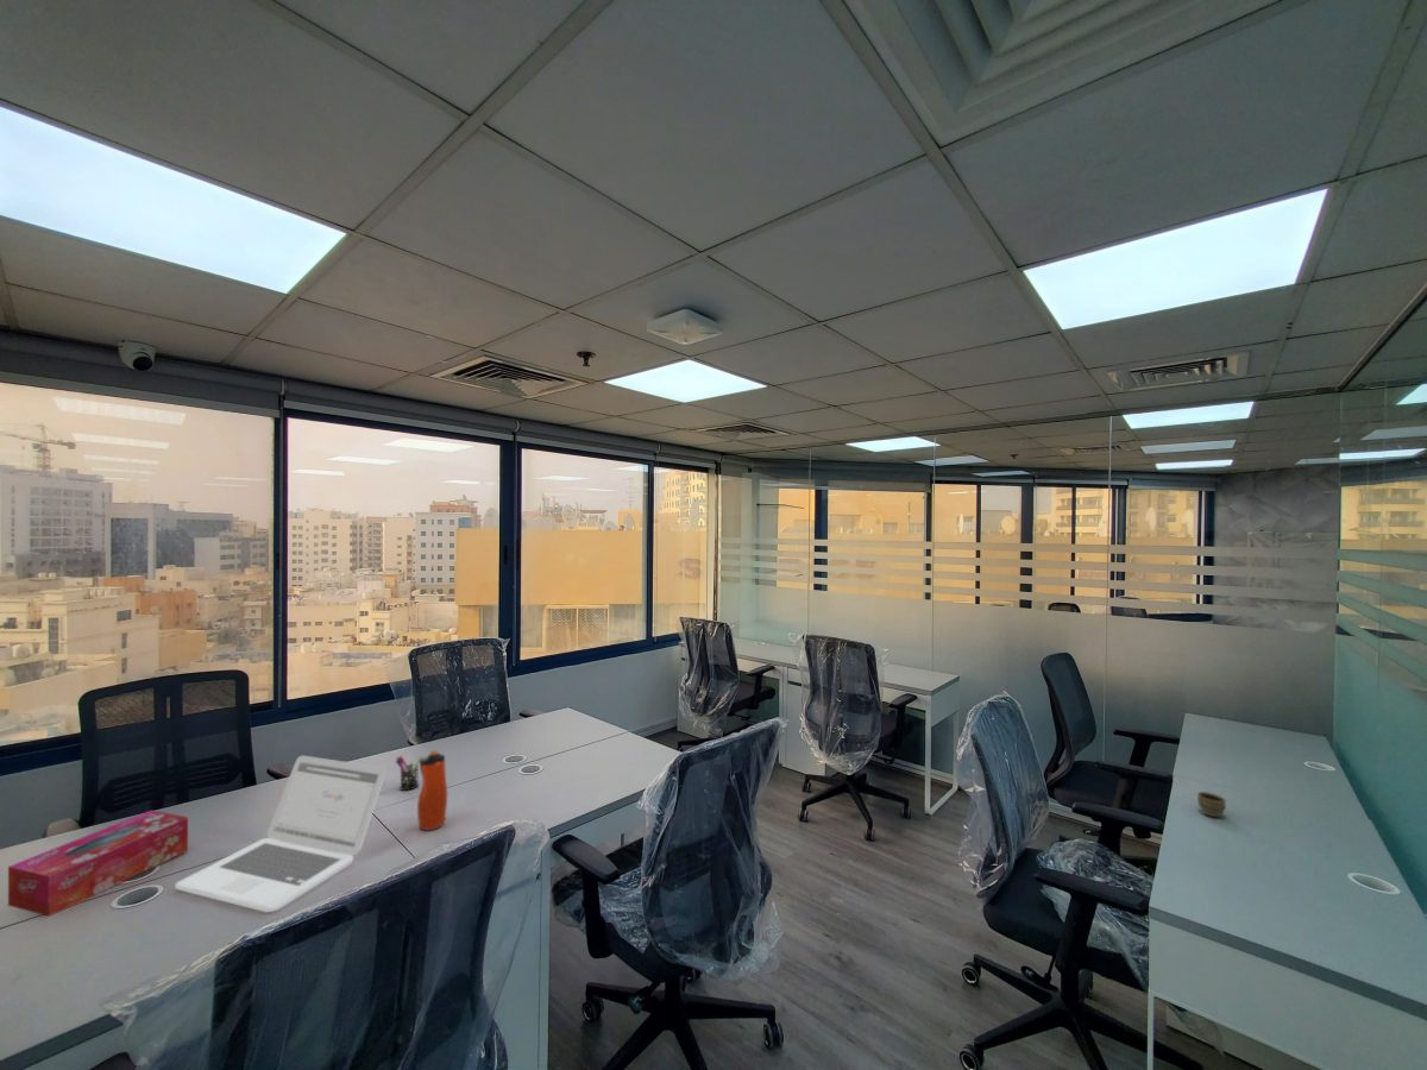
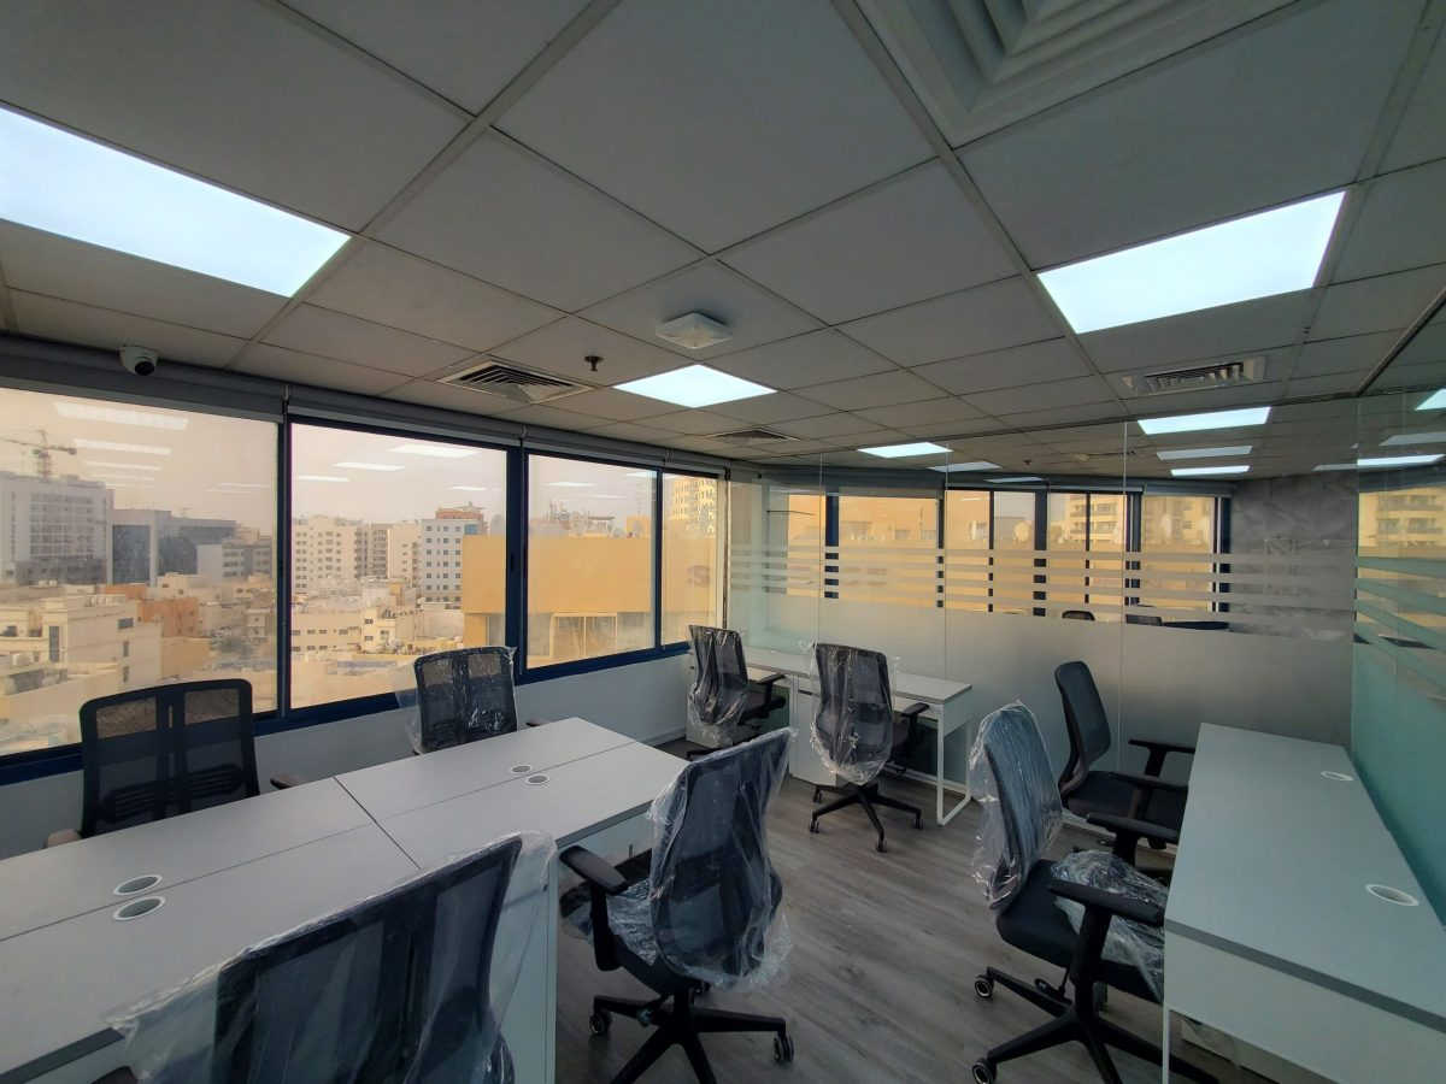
- water bottle [416,749,448,831]
- cup [1196,791,1227,818]
- laptop [175,755,386,913]
- pen holder [395,754,423,792]
- tissue box [7,810,189,918]
